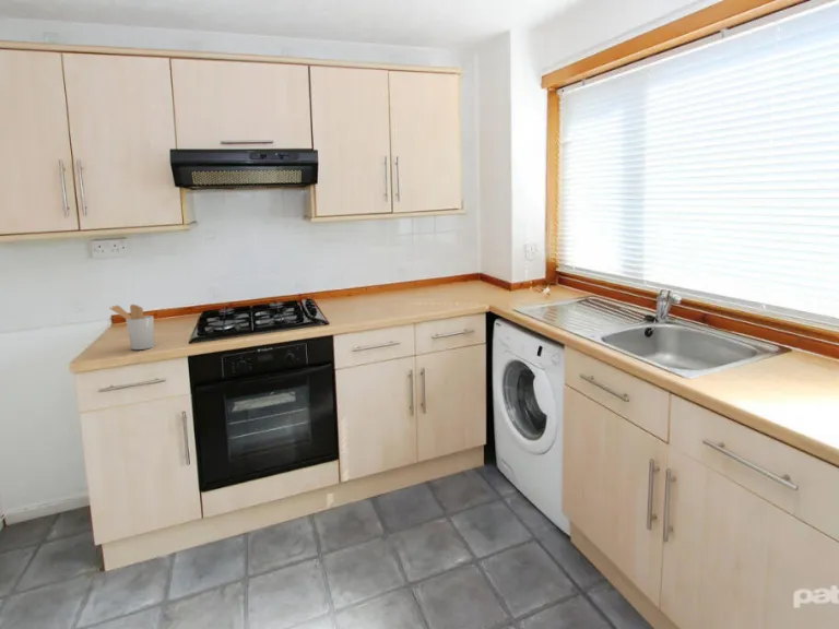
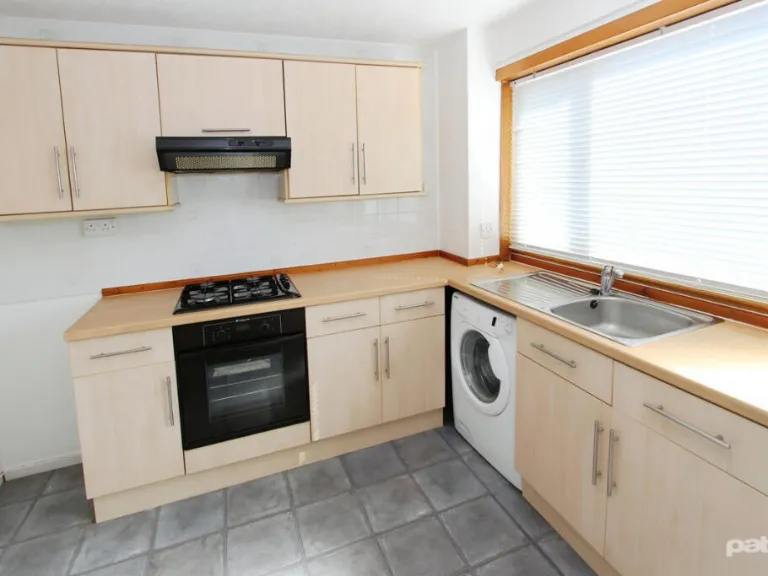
- utensil holder [108,304,155,351]
